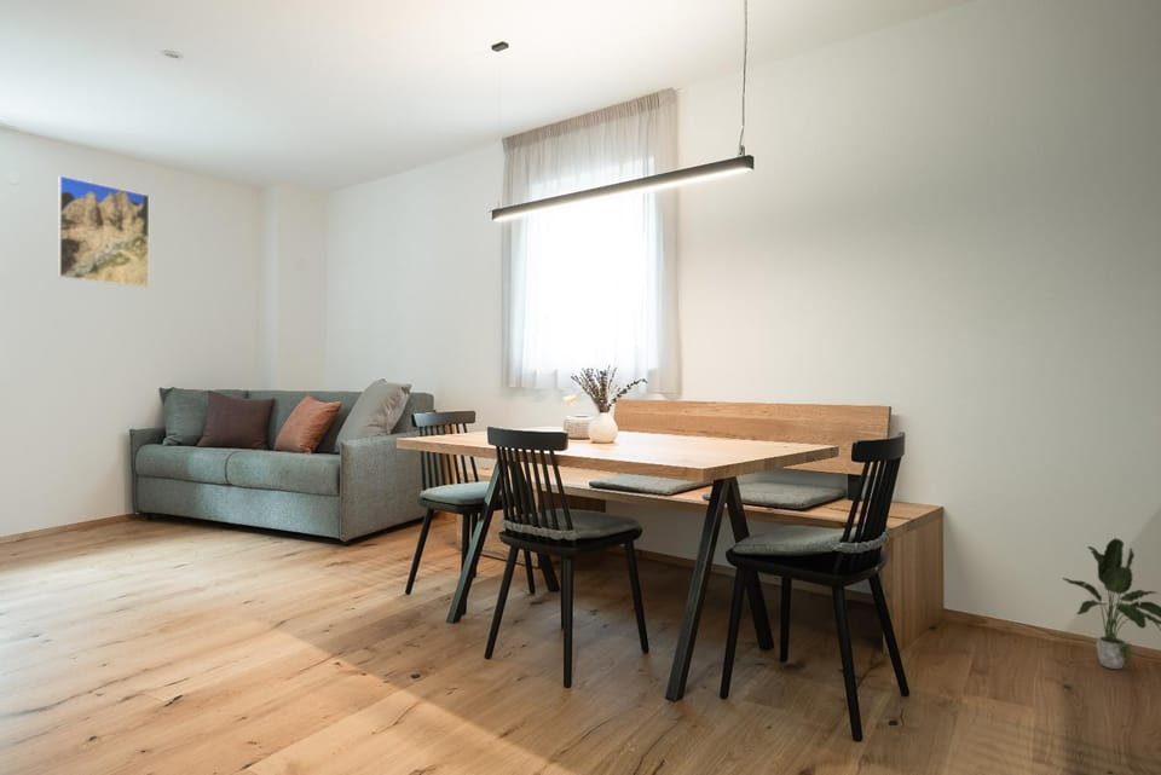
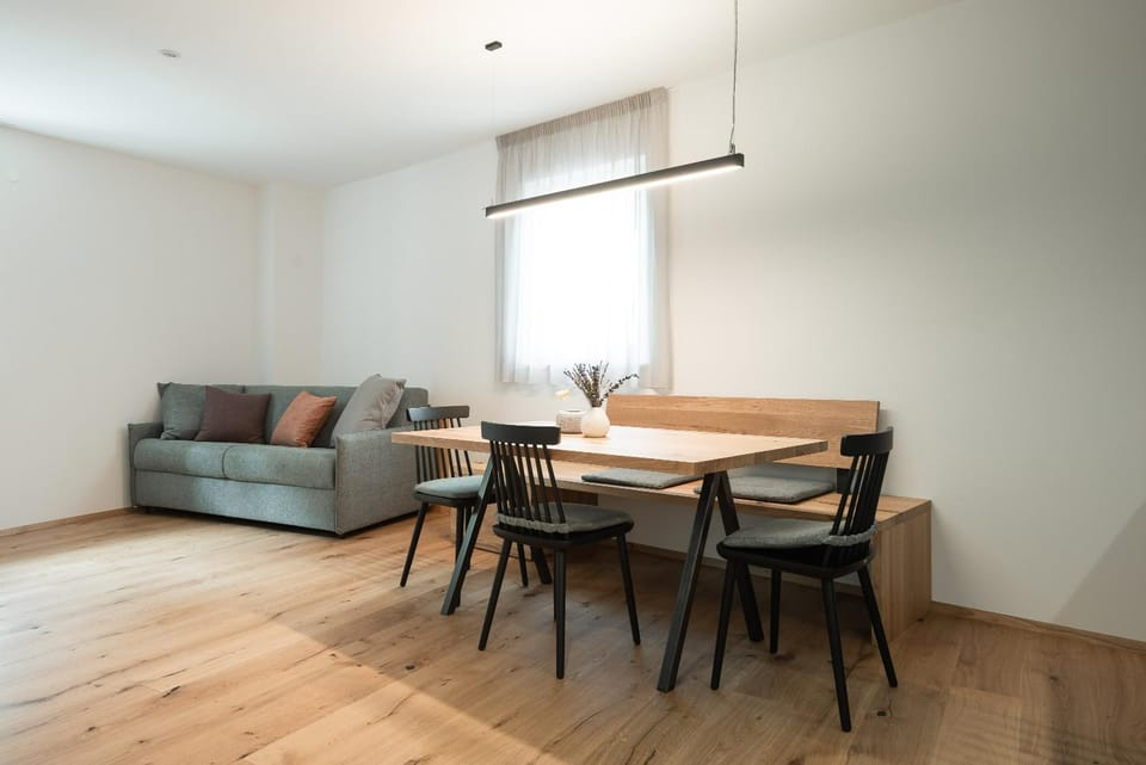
- potted plant [1063,537,1161,670]
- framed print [57,174,150,289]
